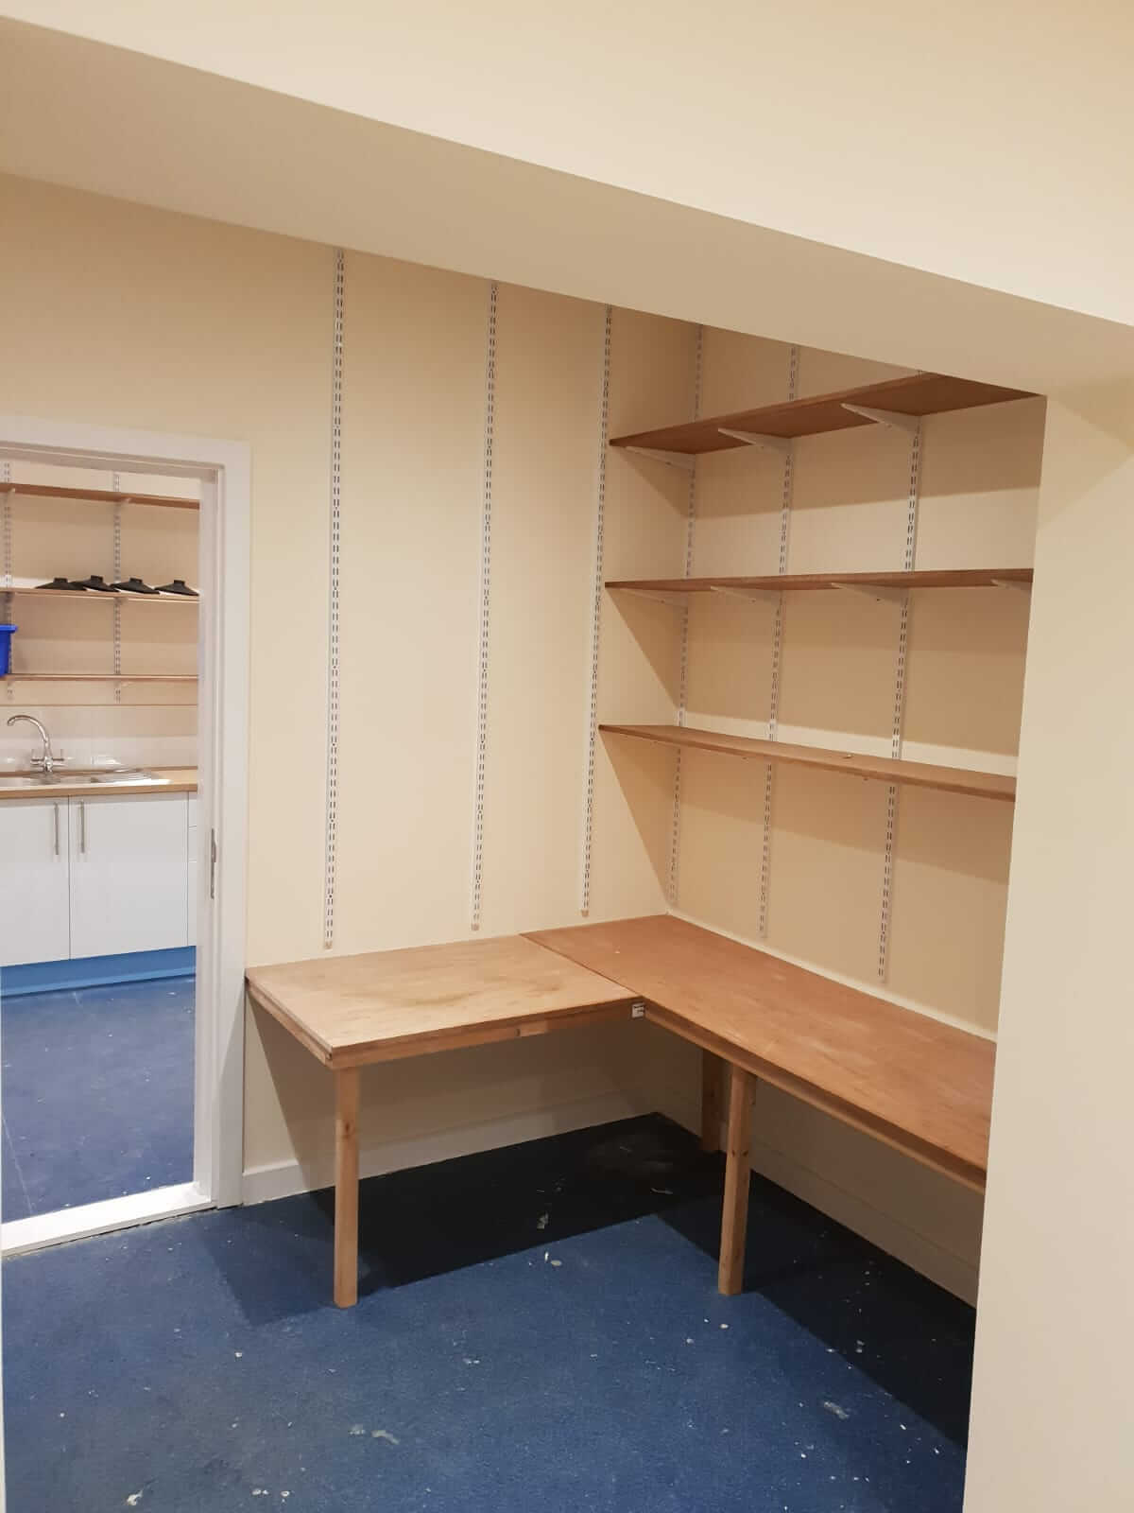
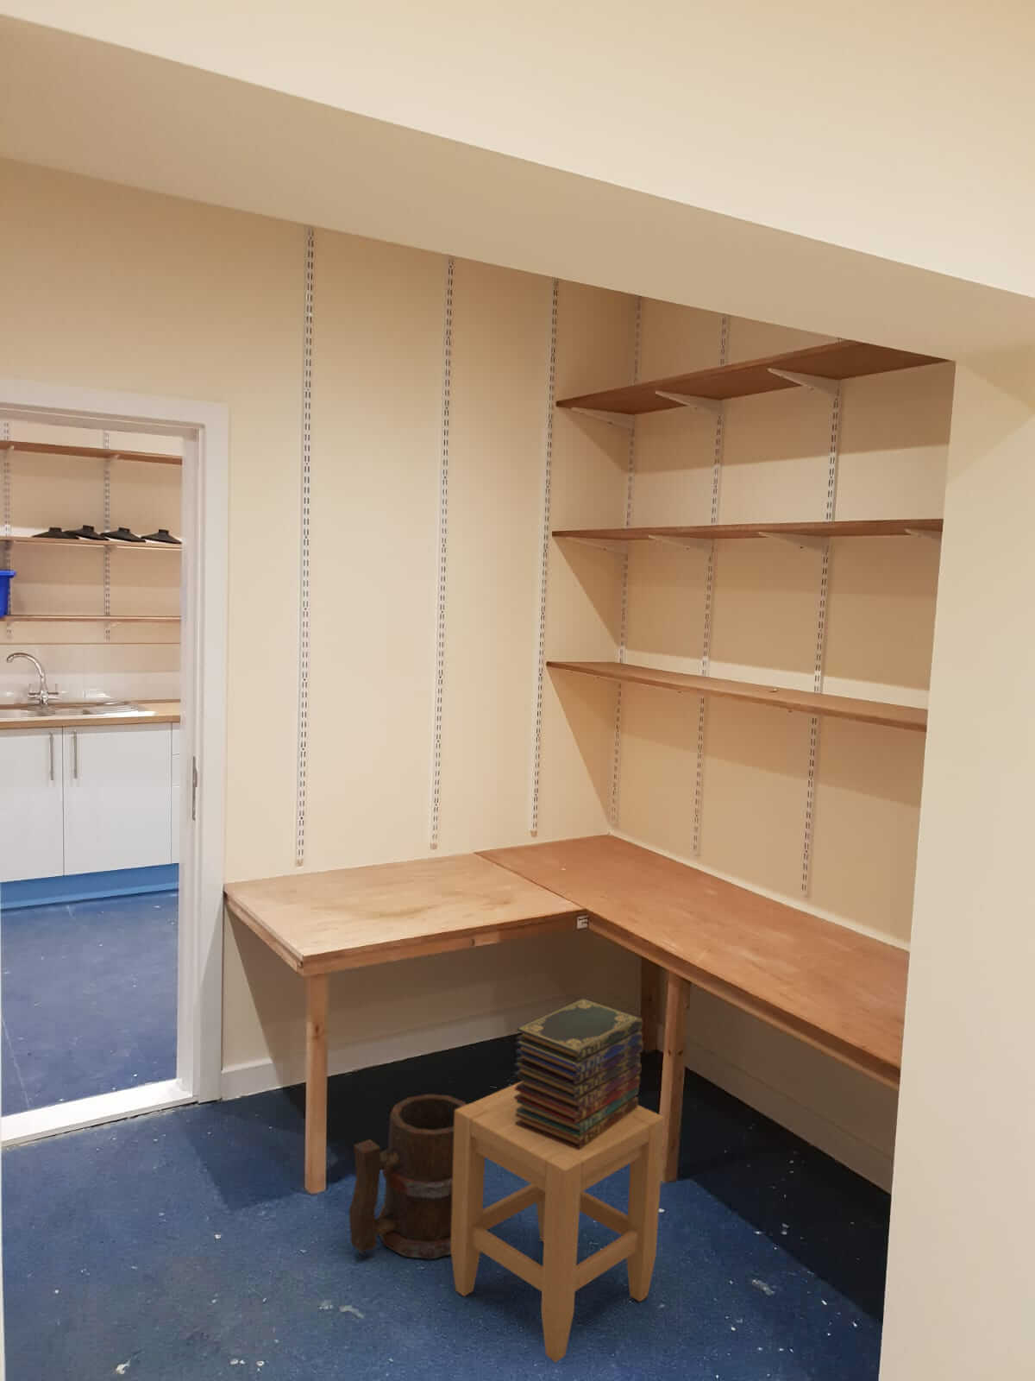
+ book stack [513,998,645,1149]
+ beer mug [349,1094,467,1259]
+ stool [450,1081,665,1363]
